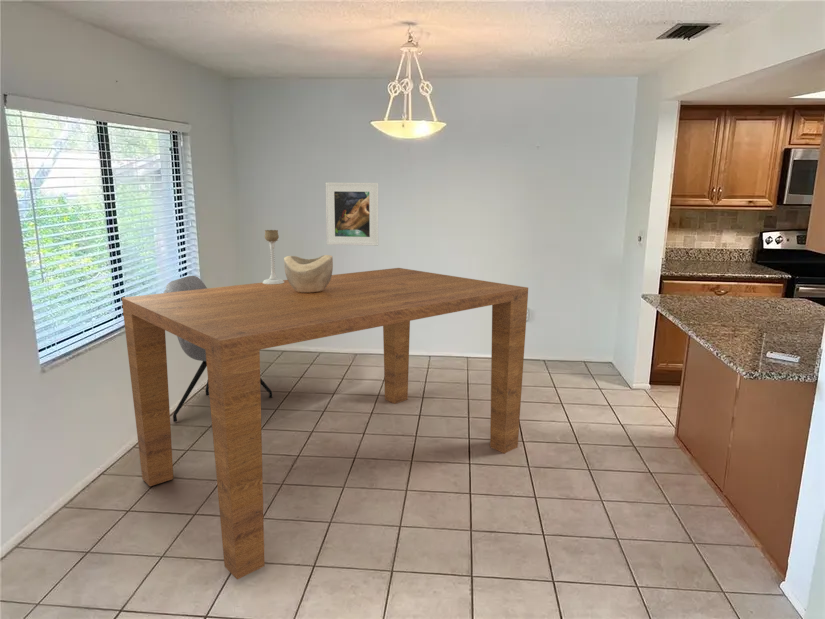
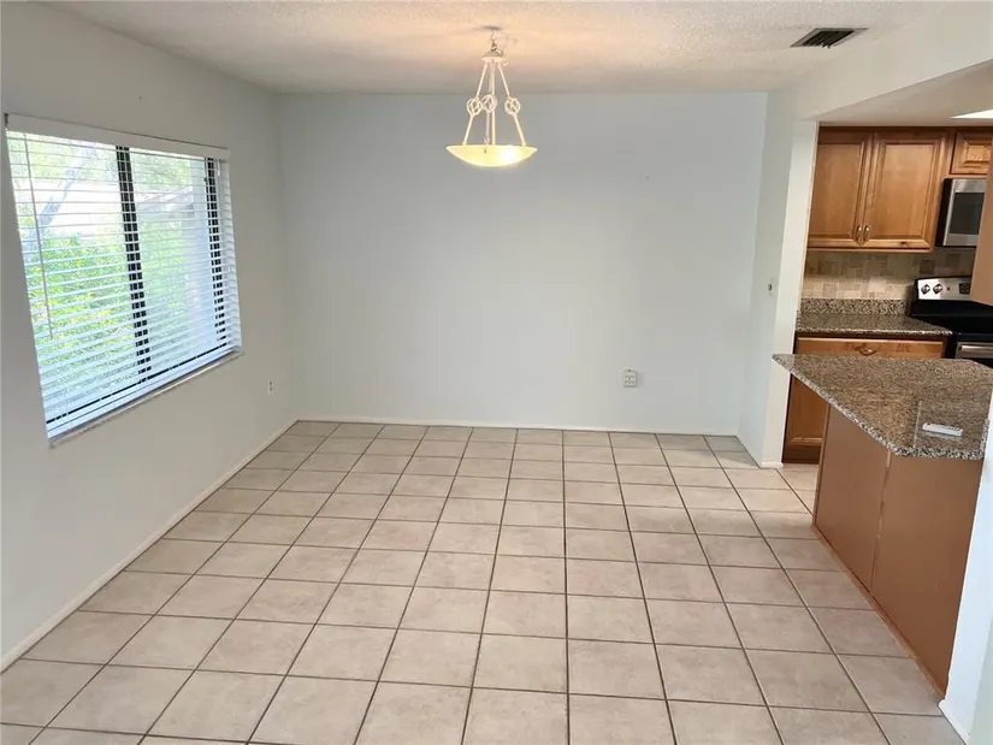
- candle holder [261,229,284,284]
- chair [163,275,273,423]
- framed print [324,182,379,247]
- table [121,267,529,581]
- decorative bowl [283,254,334,293]
